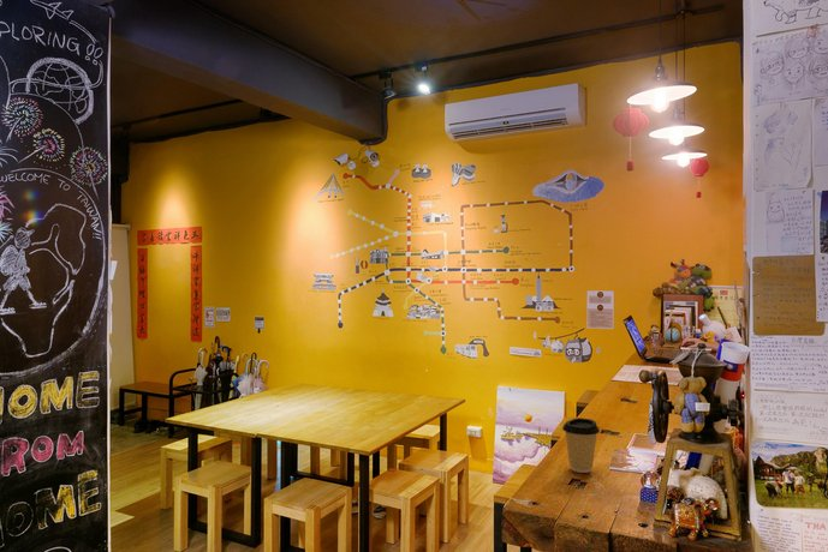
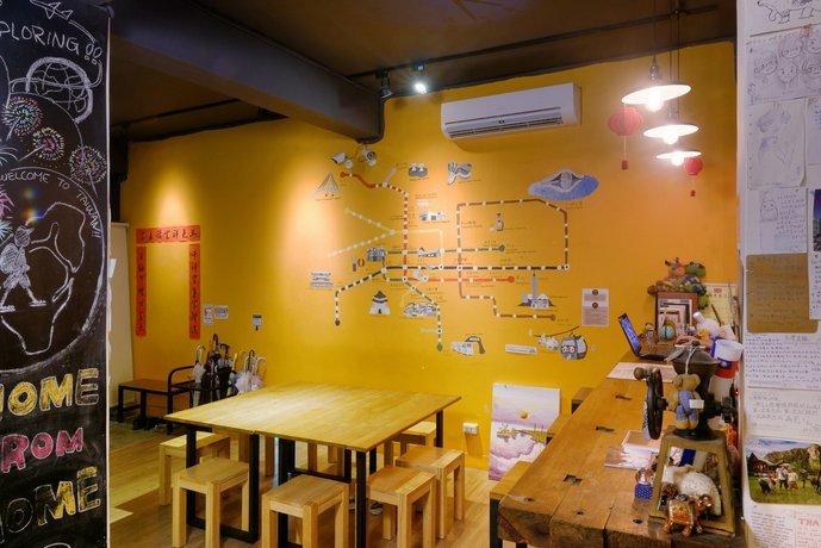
- coffee cup [561,416,601,474]
